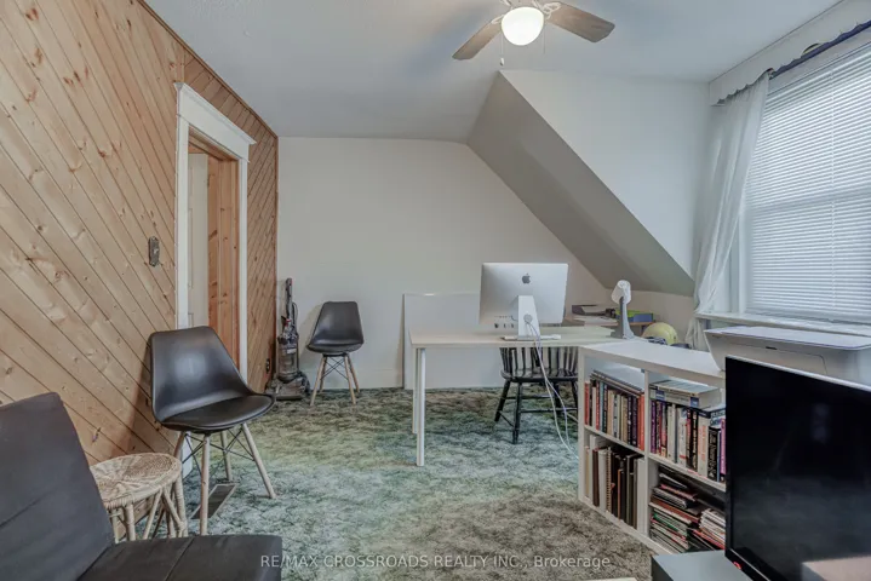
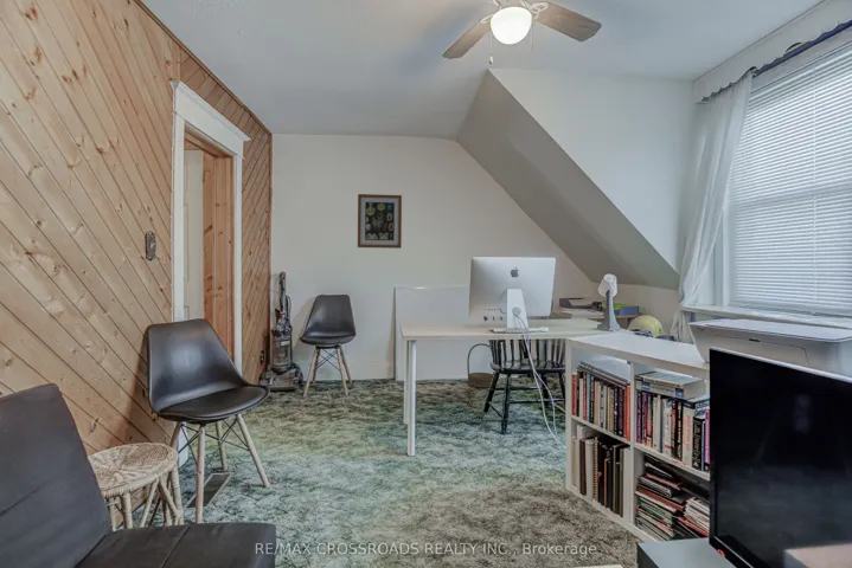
+ basket [466,342,495,388]
+ wall art [357,193,403,250]
